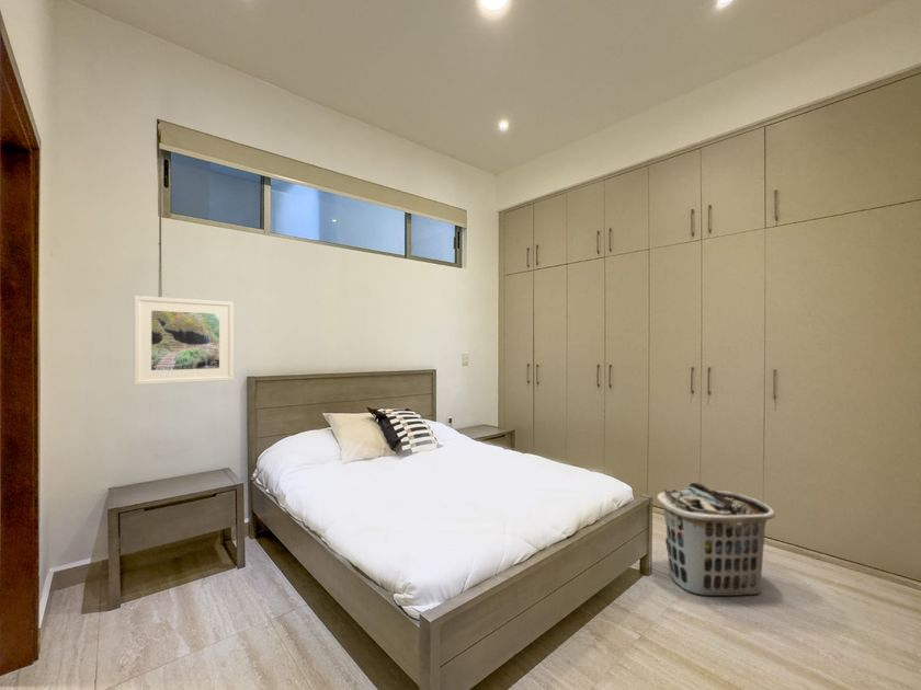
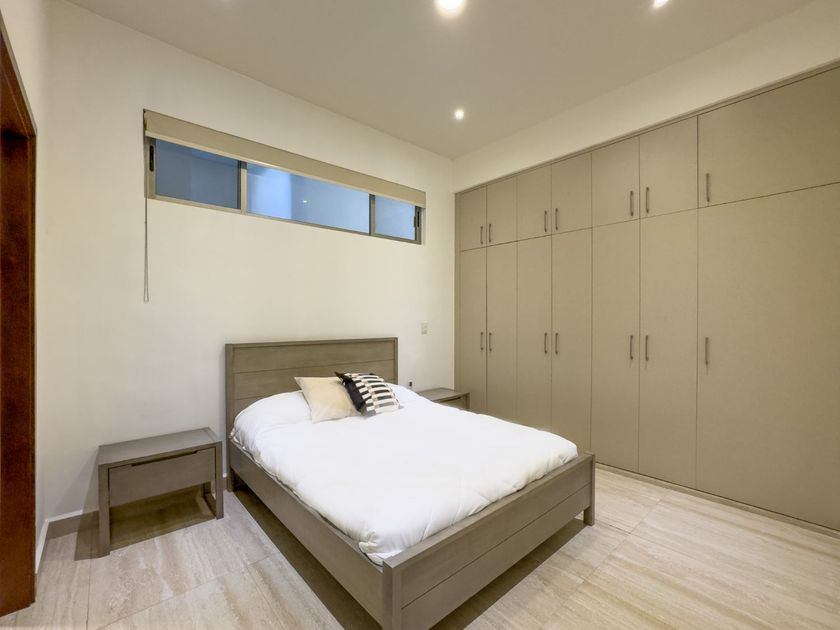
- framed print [133,295,235,387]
- clothes hamper [656,482,776,597]
